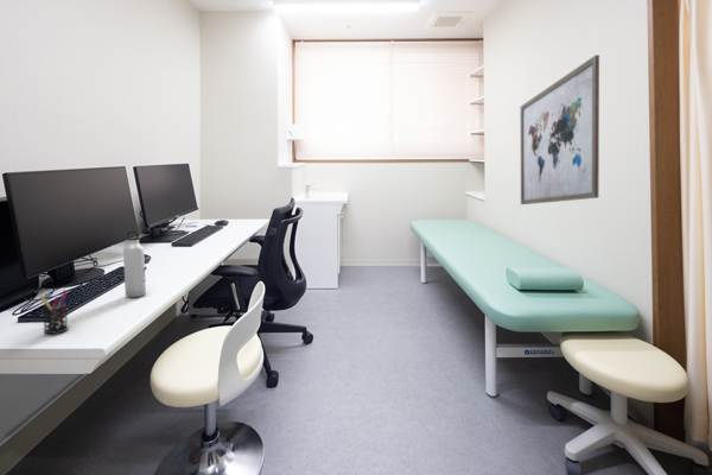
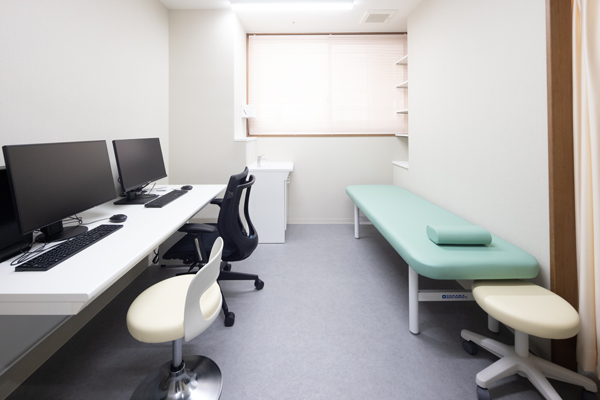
- water bottle [122,229,147,298]
- wall art [520,53,600,205]
- pen holder [38,289,69,335]
